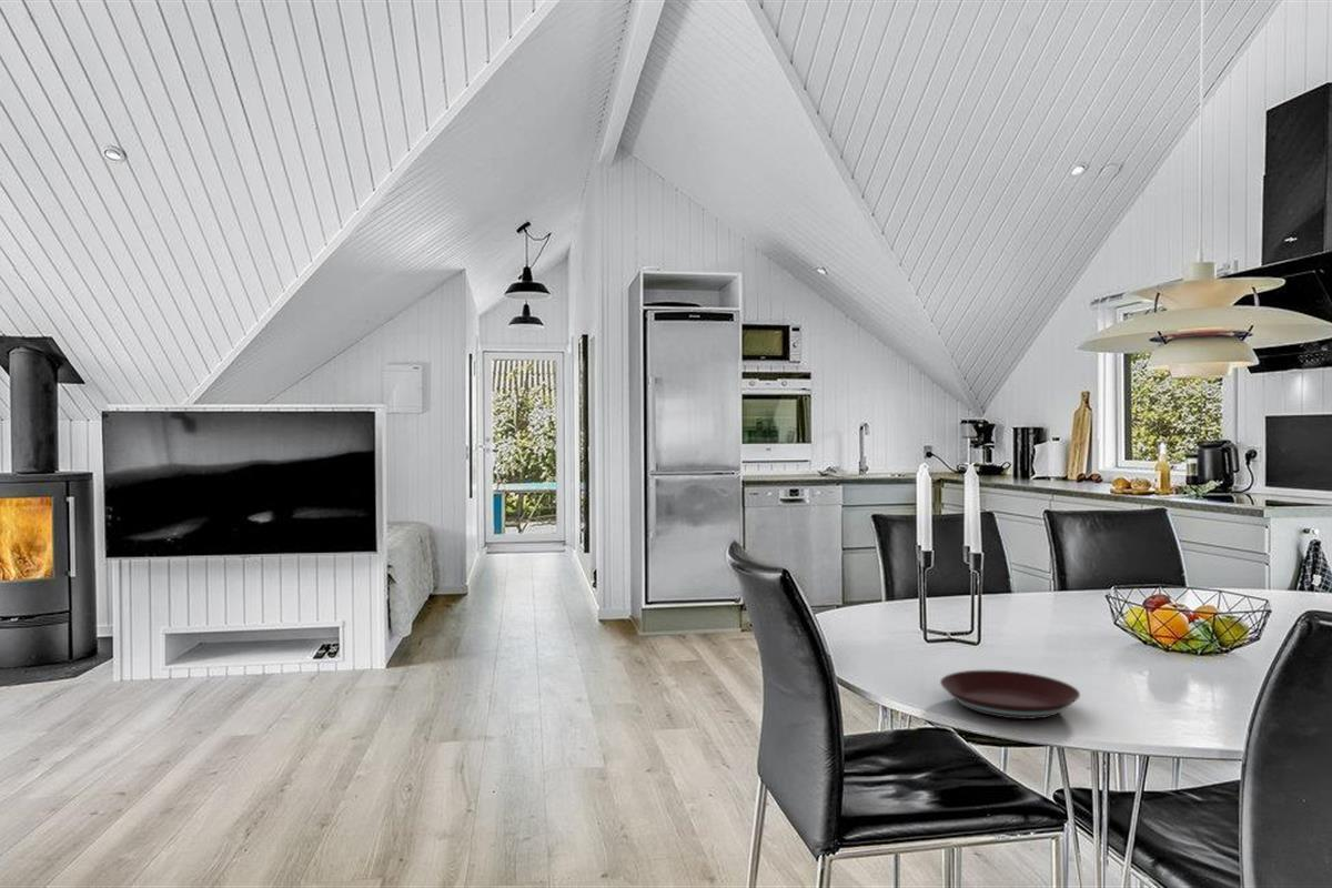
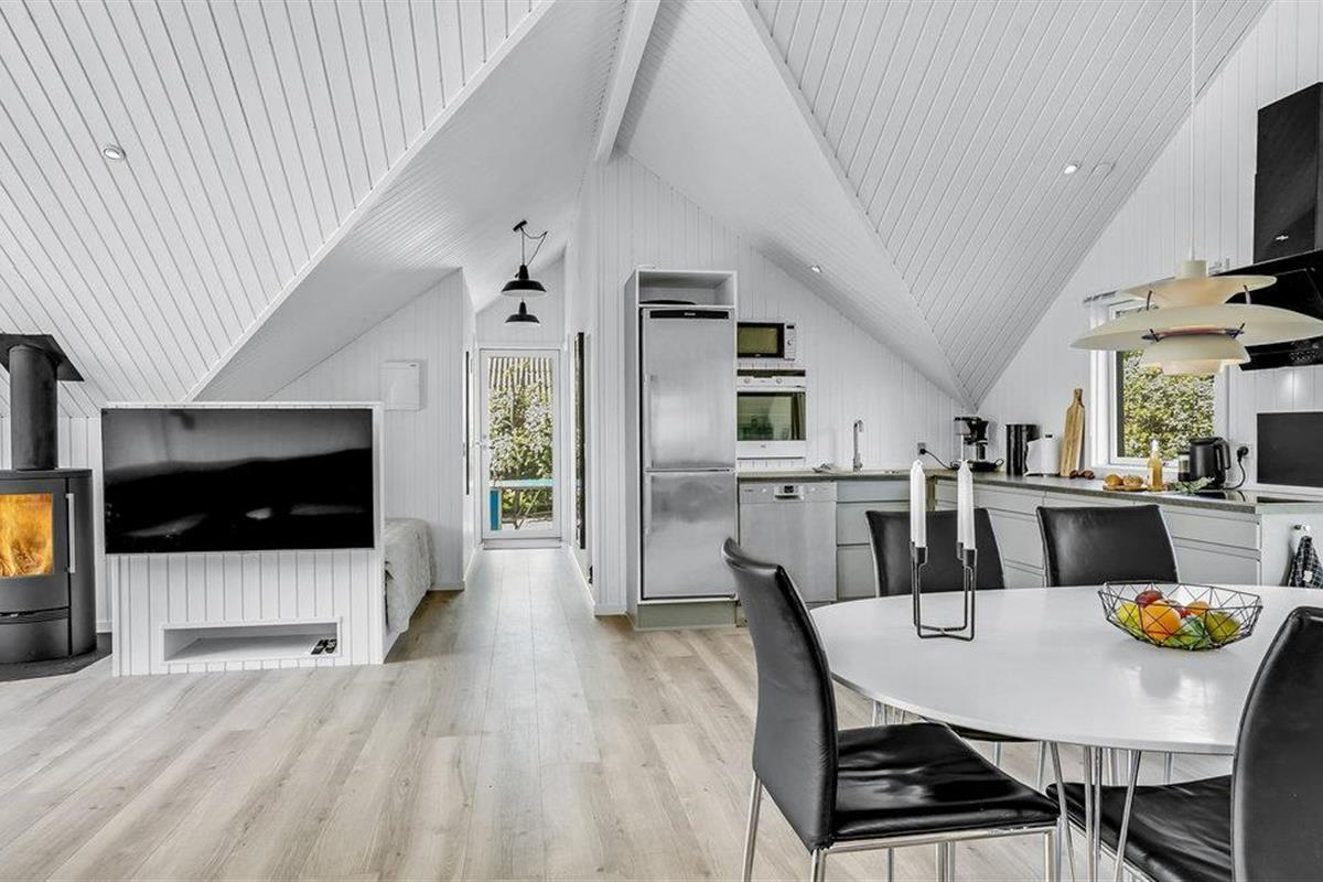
- plate [939,669,1081,720]
